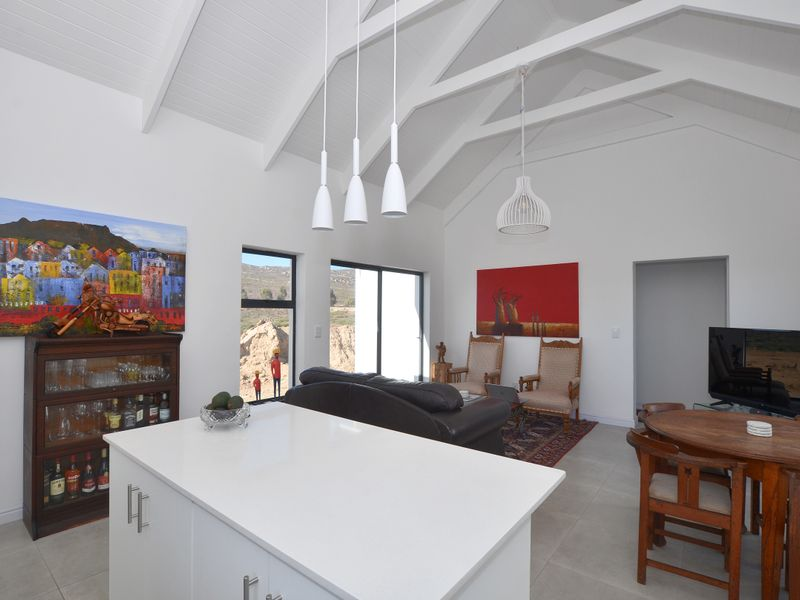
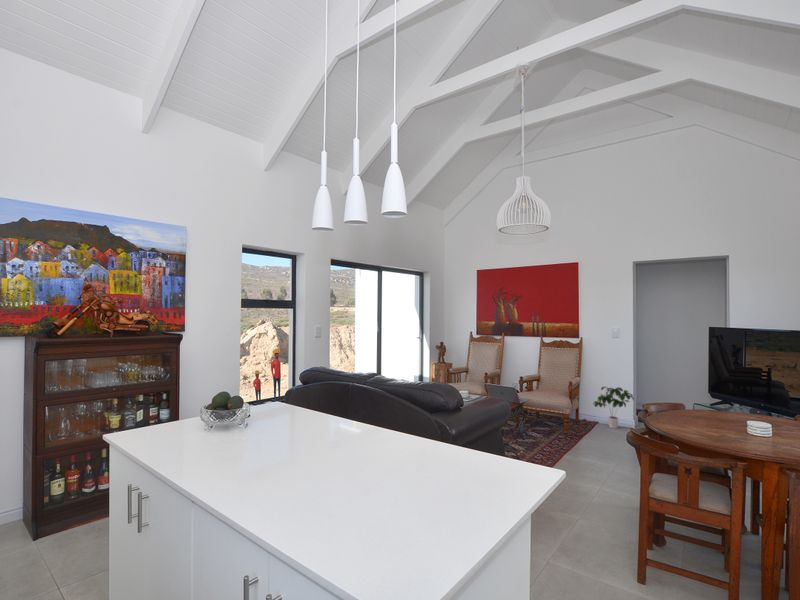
+ potted plant [592,386,635,429]
